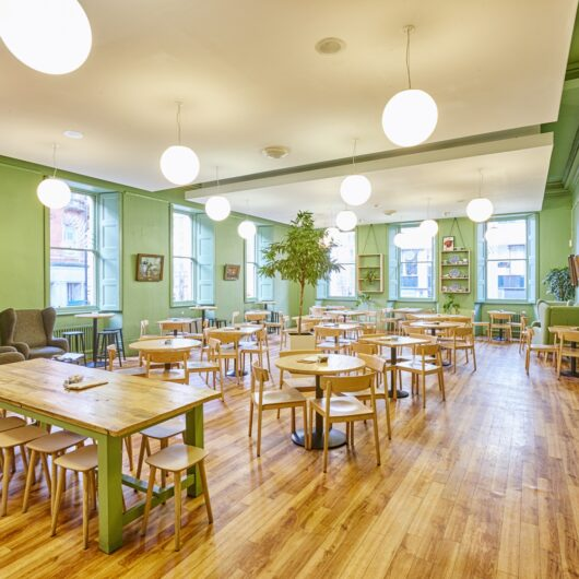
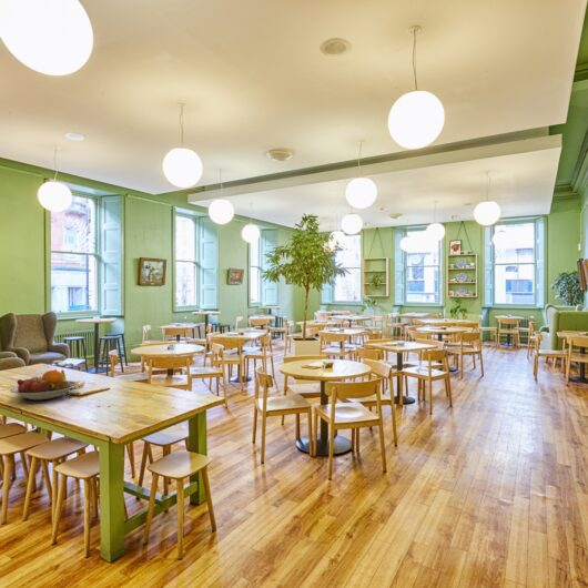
+ fruit bowl [9,368,79,401]
